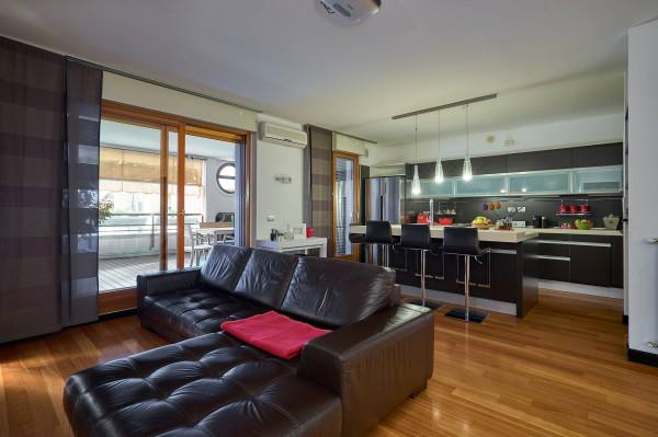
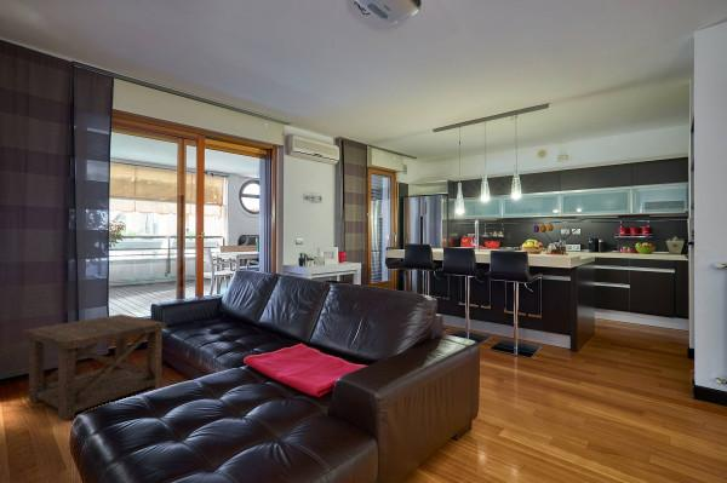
+ side table [22,314,167,421]
